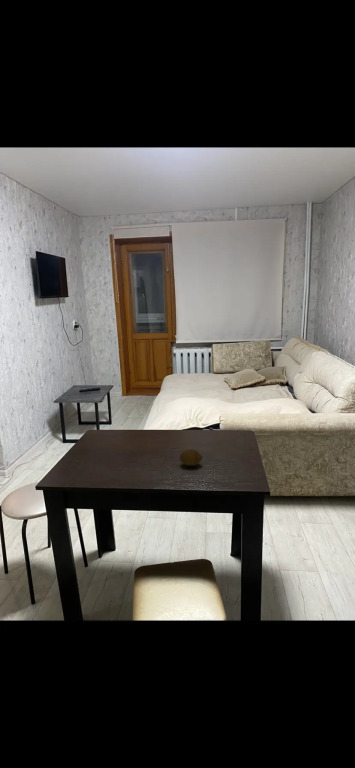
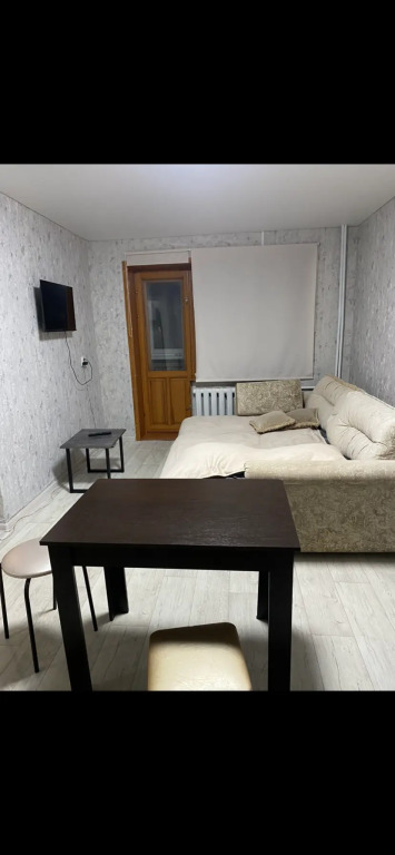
- fruit [179,448,203,467]
